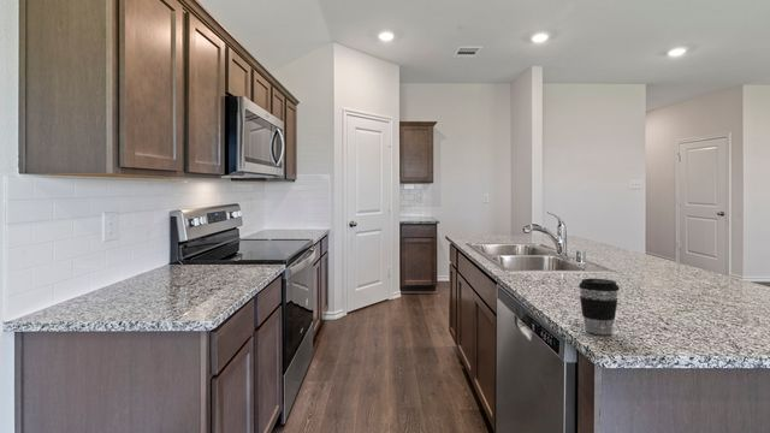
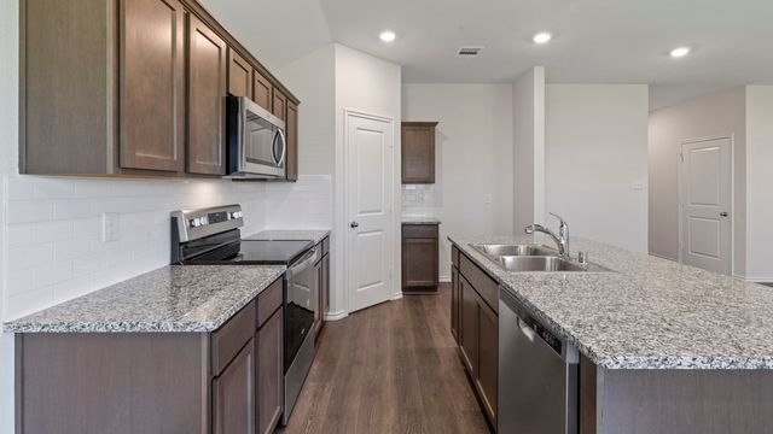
- coffee cup [578,278,620,336]
